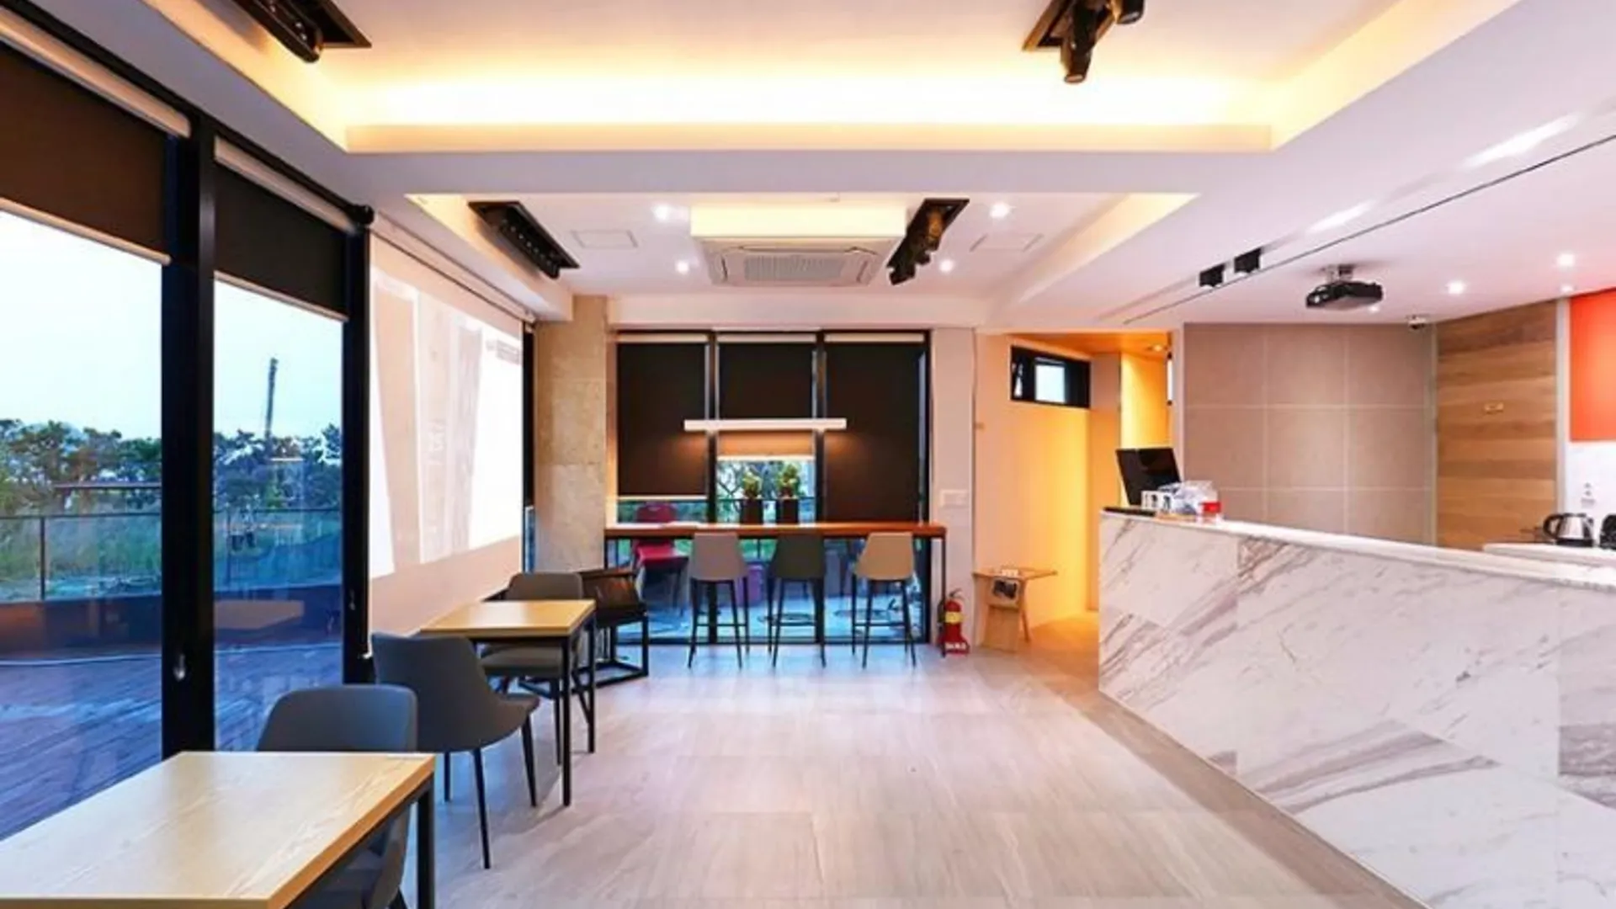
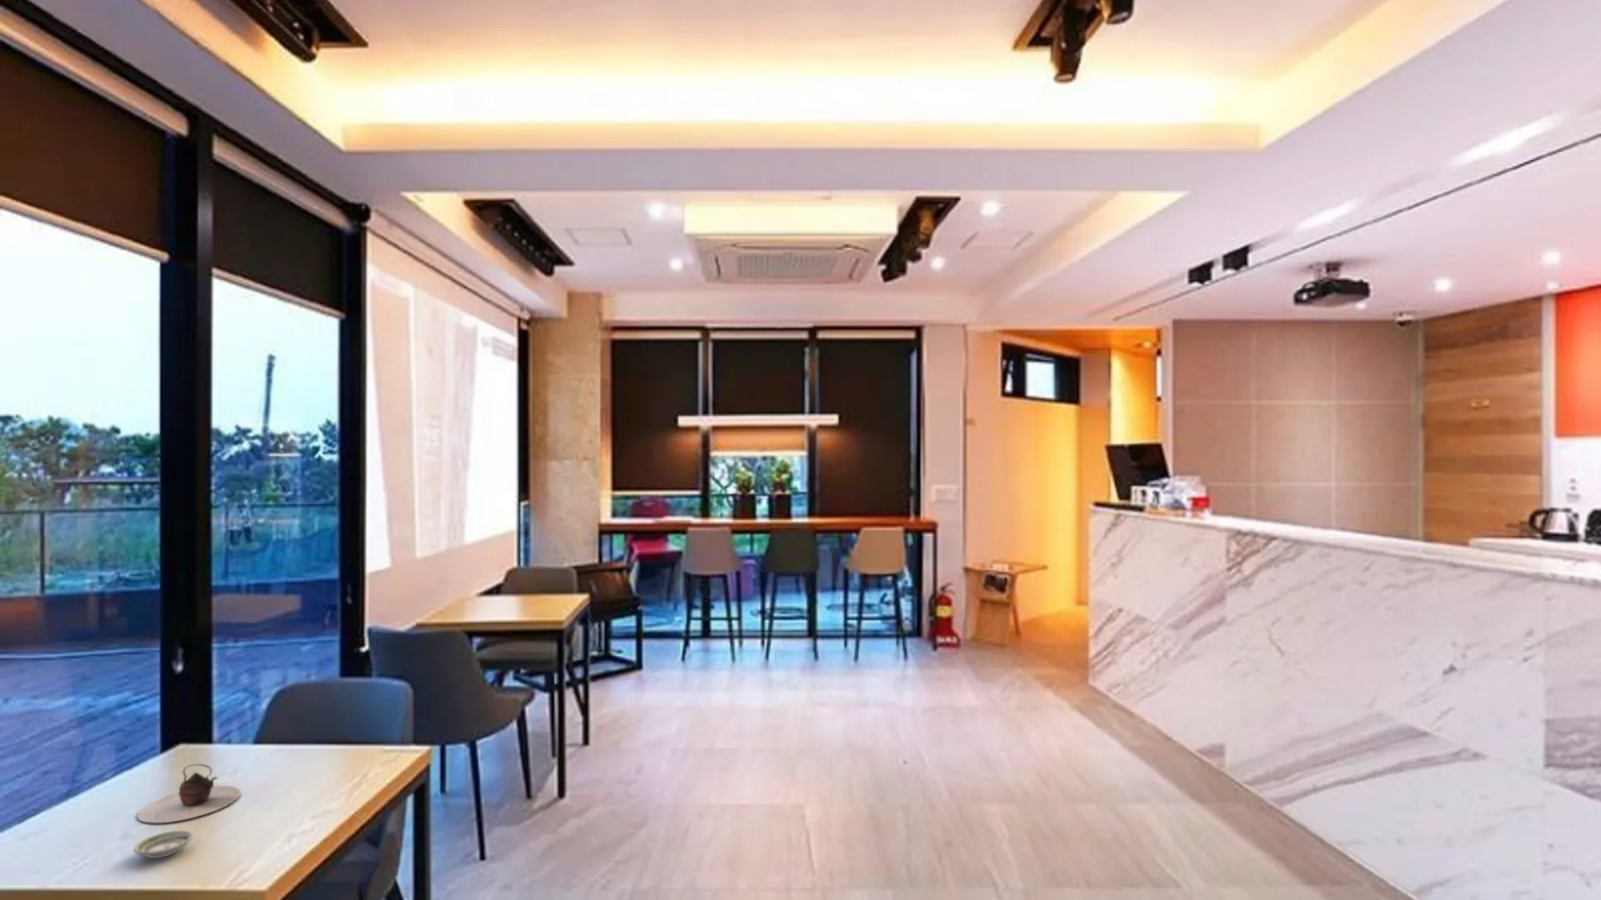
+ teapot [136,764,242,823]
+ saucer [133,830,195,859]
